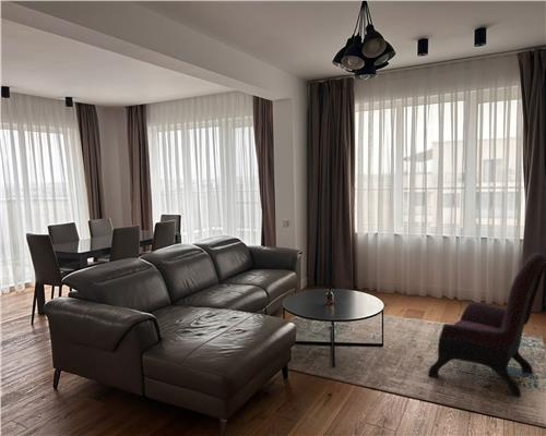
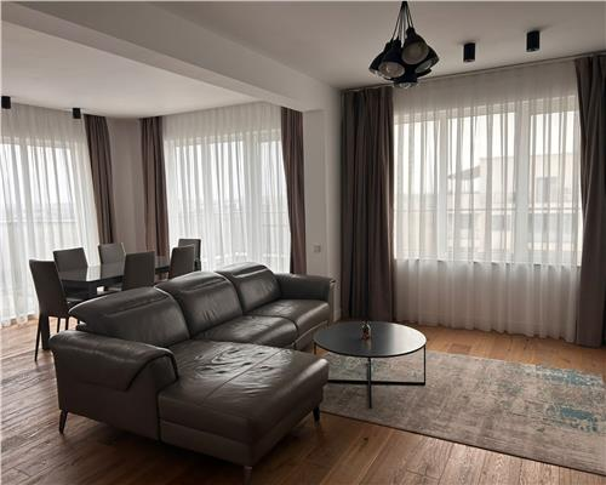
- armchair [427,252,546,399]
